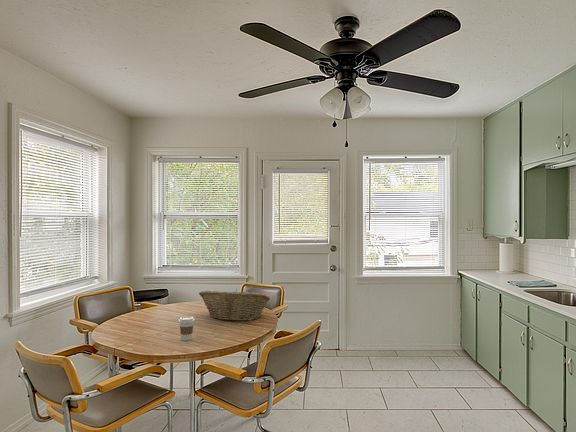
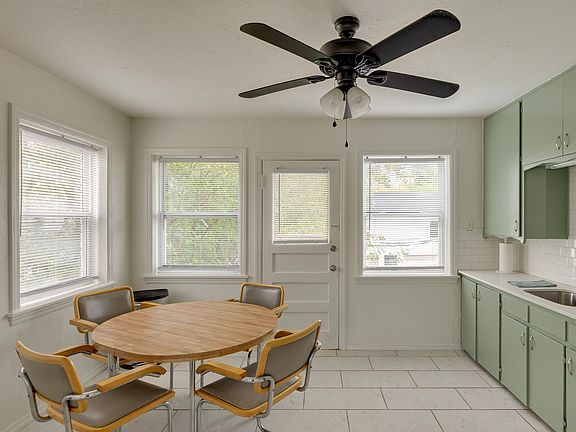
- fruit basket [198,288,271,322]
- coffee cup [177,315,196,342]
